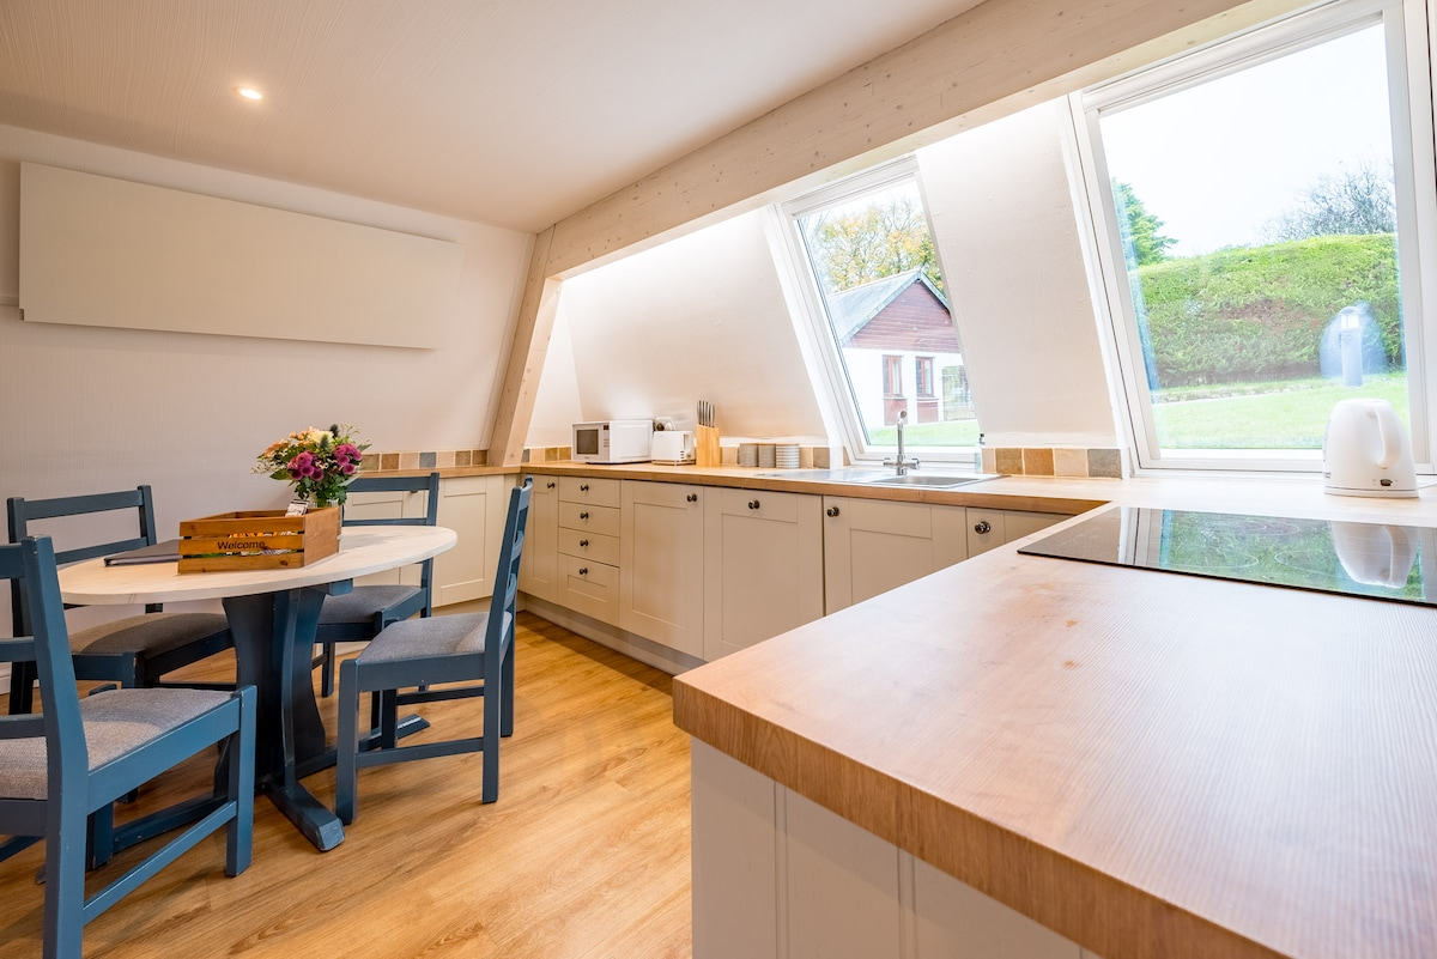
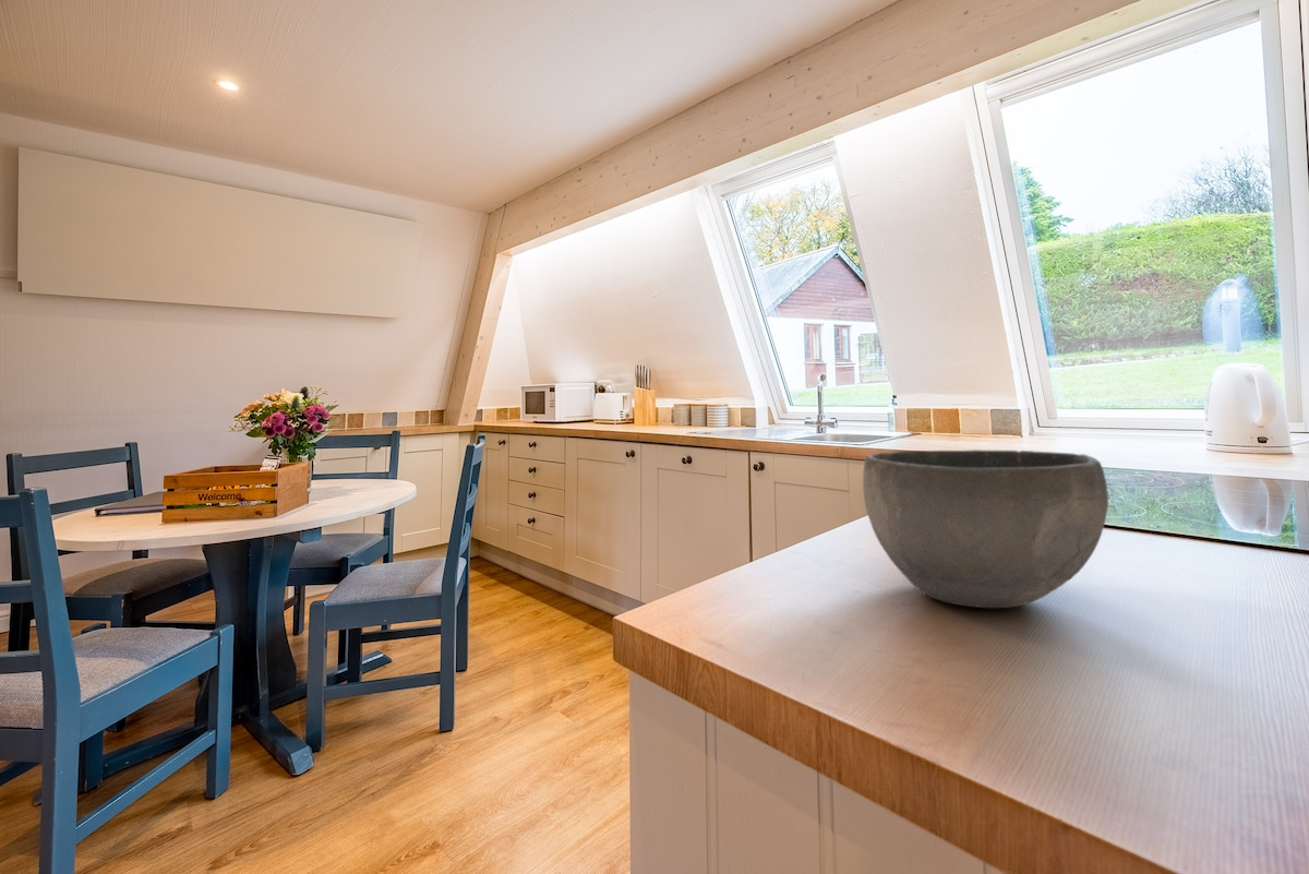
+ bowl [862,448,1109,609]
